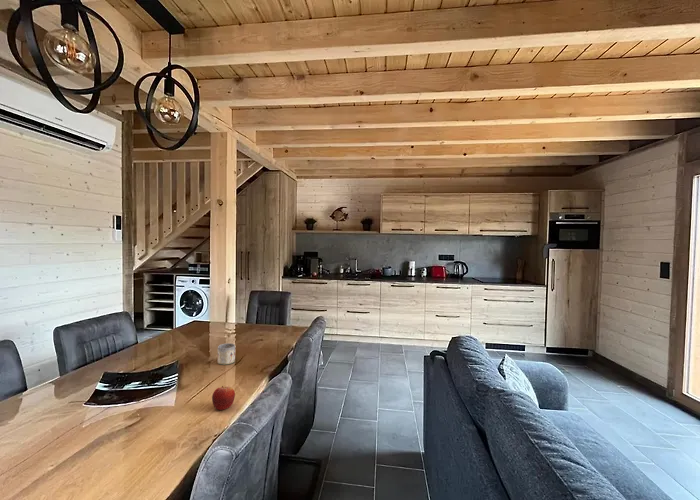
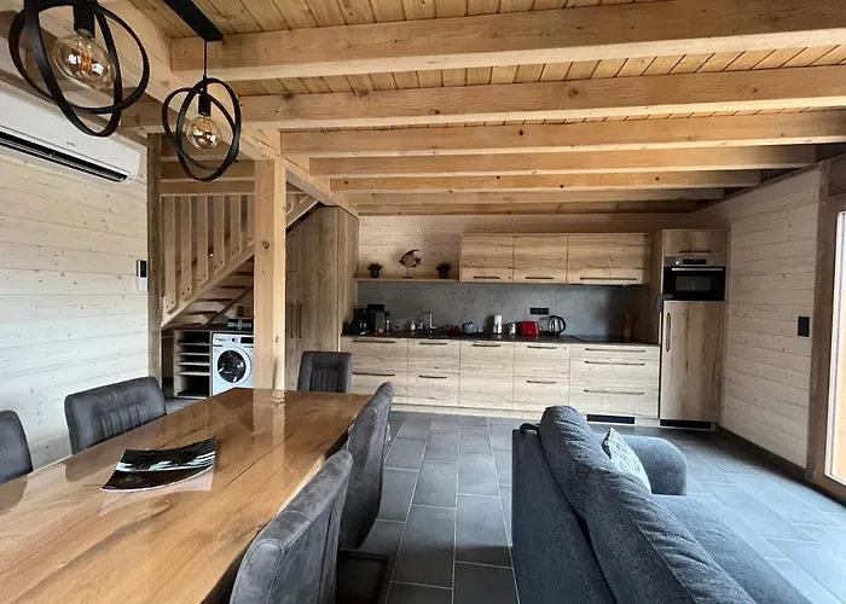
- mug [217,342,236,366]
- fruit [211,385,236,411]
